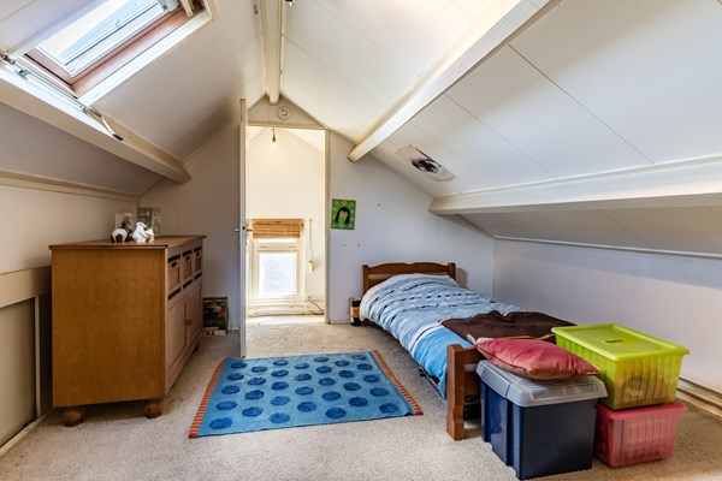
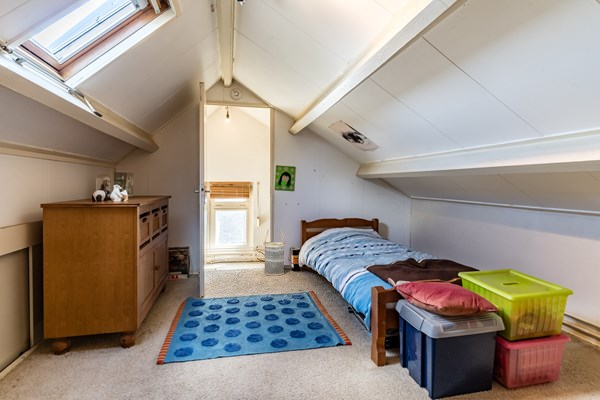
+ basket [262,228,286,276]
